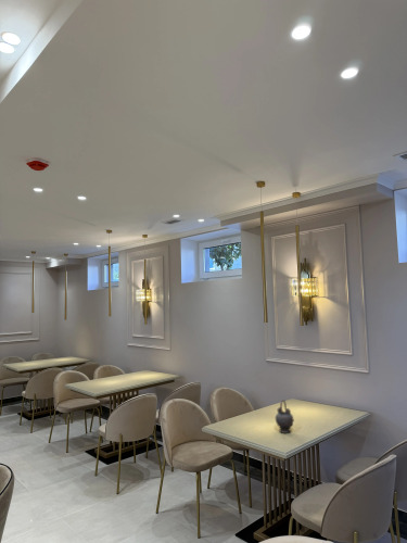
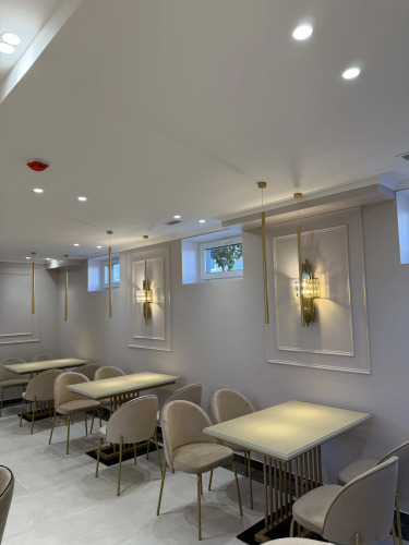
- teapot [275,399,295,434]
